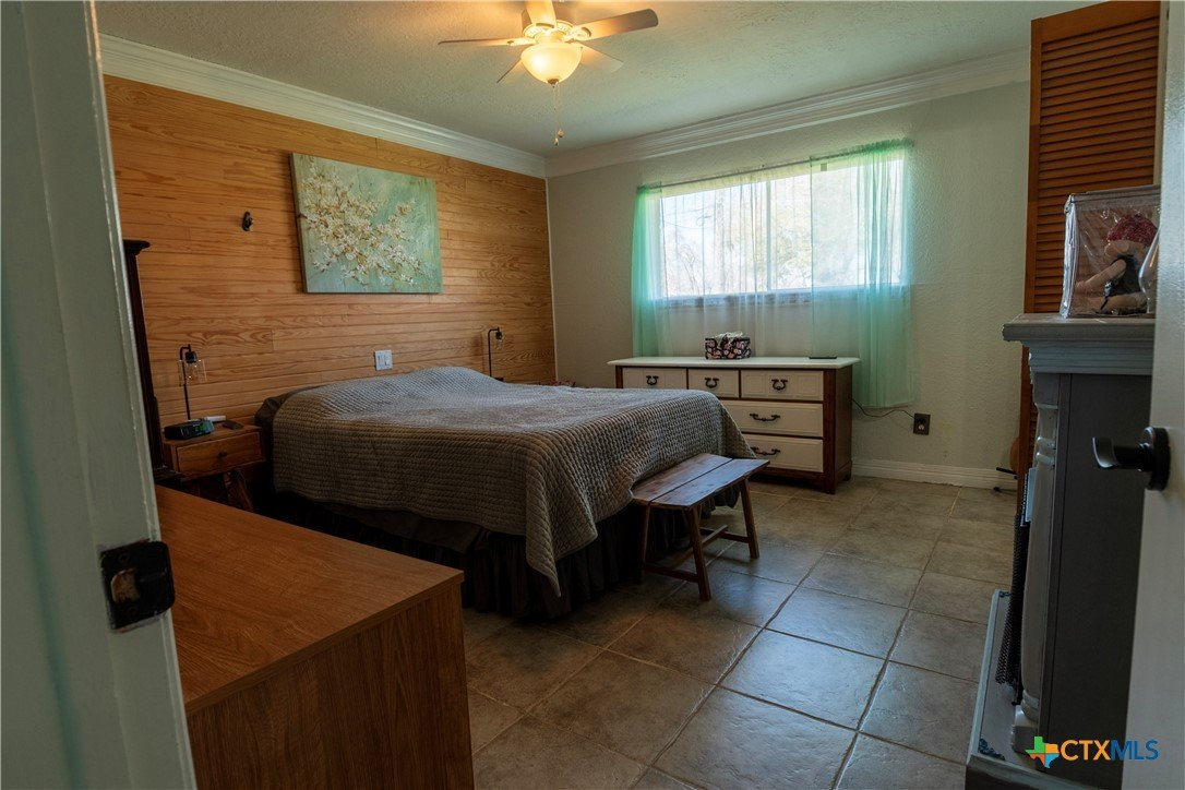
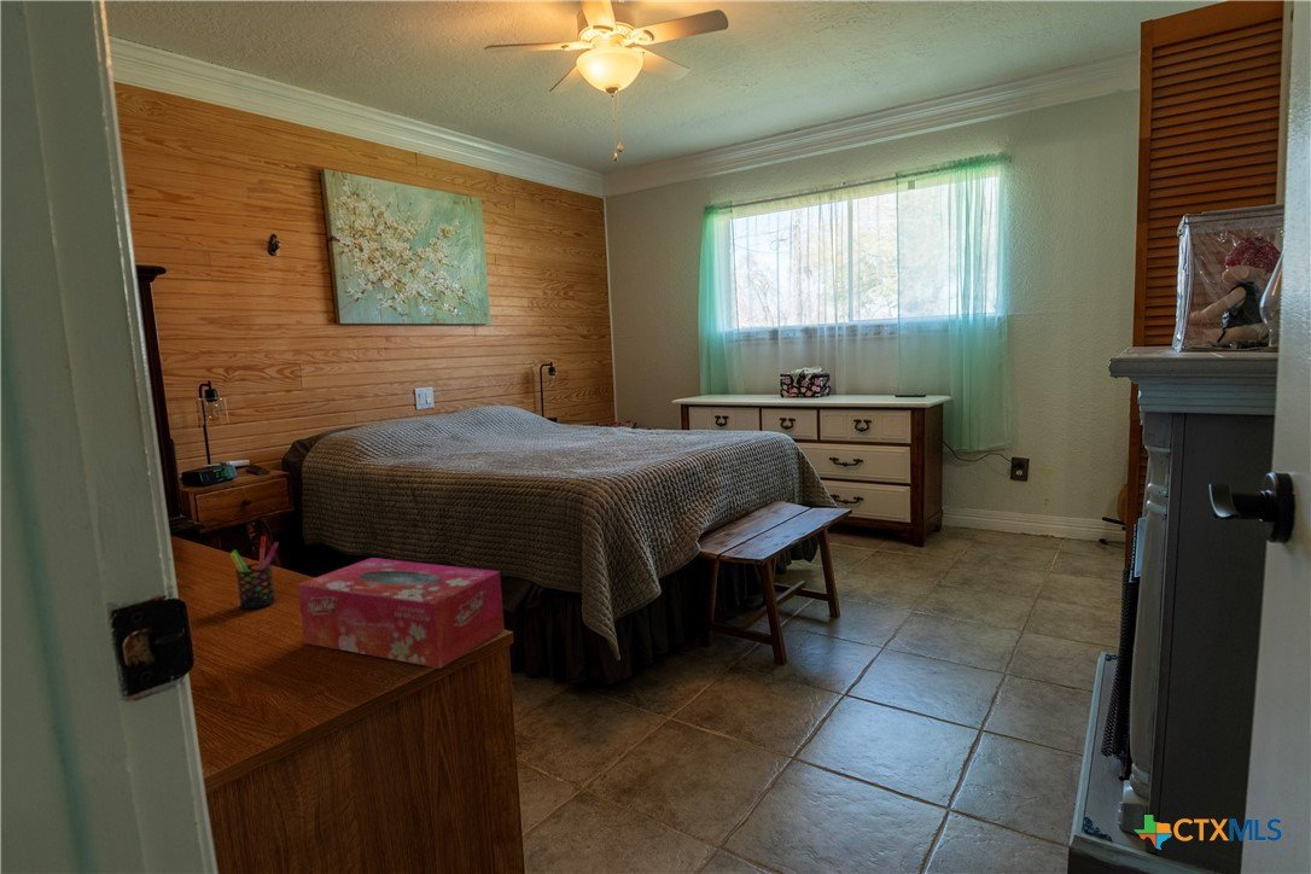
+ tissue box [297,557,506,670]
+ pen holder [228,536,280,610]
